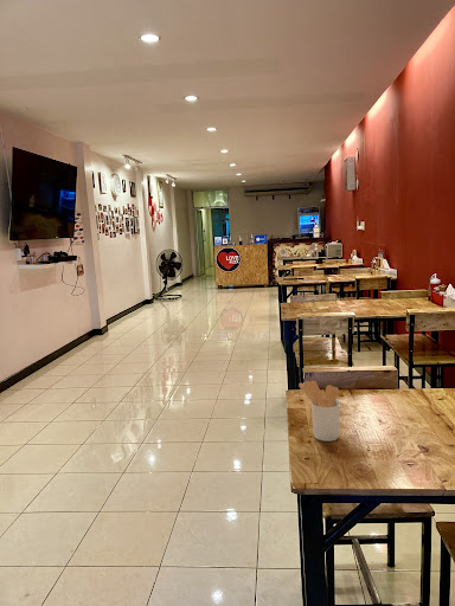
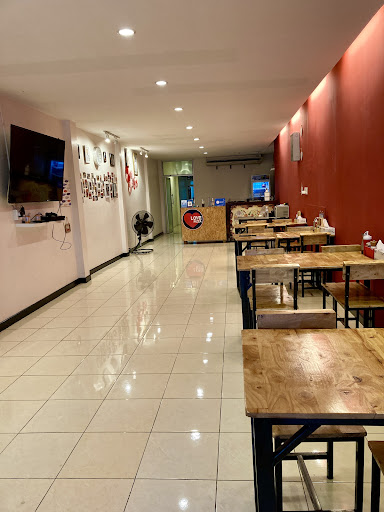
- utensil holder [297,380,341,443]
